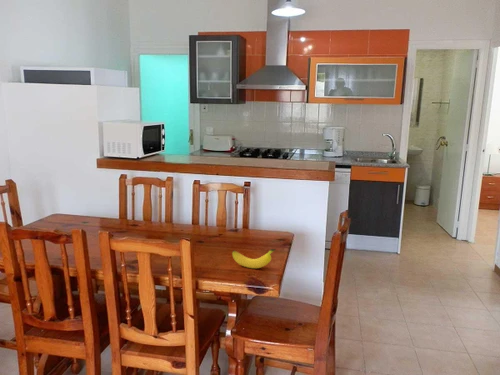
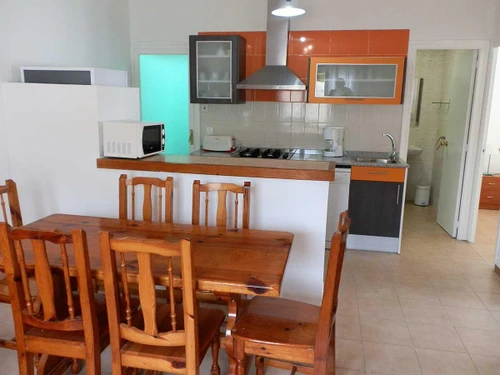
- banana [231,248,277,269]
